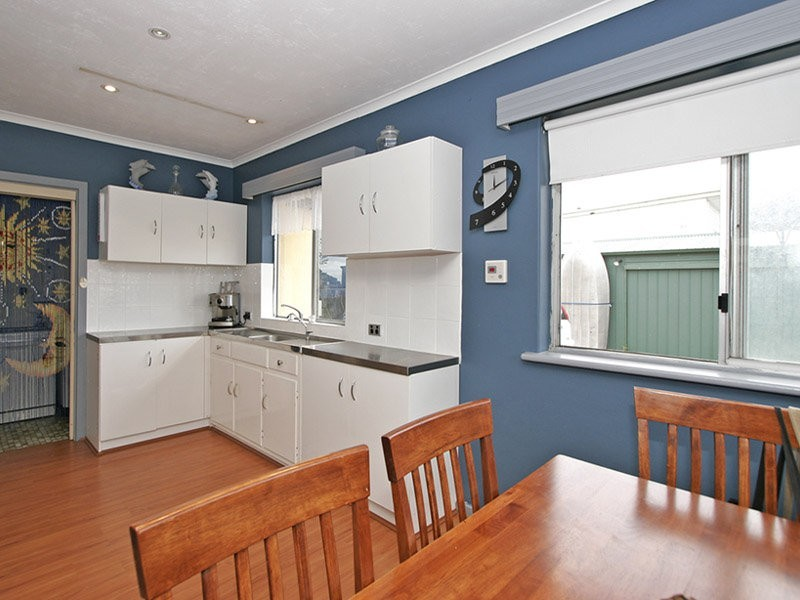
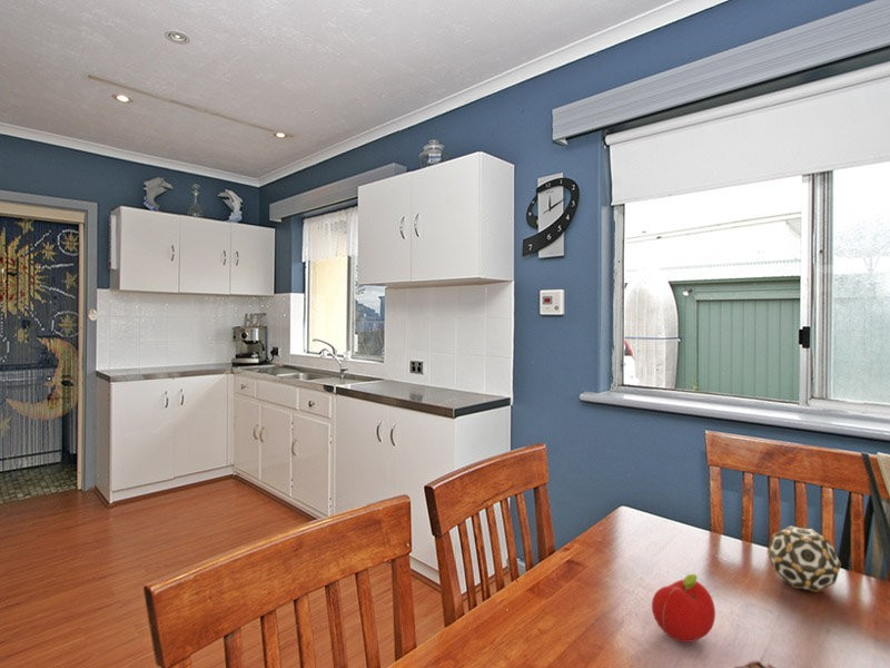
+ fruit [651,573,716,644]
+ decorative ball [767,525,842,592]
